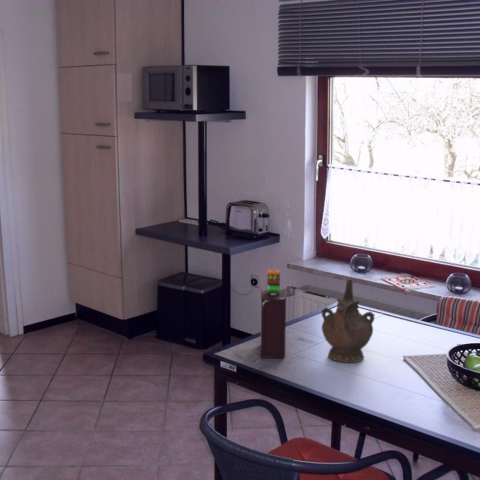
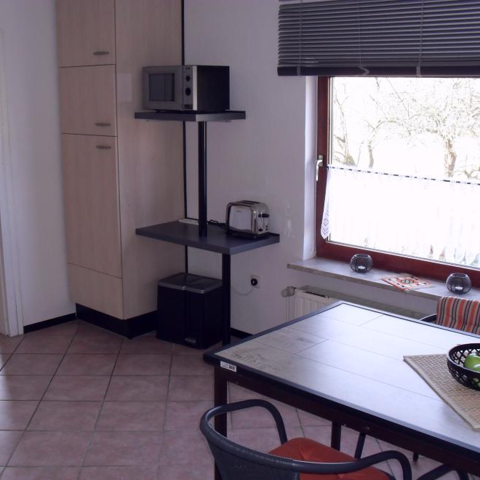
- bottle [260,268,287,359]
- ceremonial vessel [320,279,376,363]
